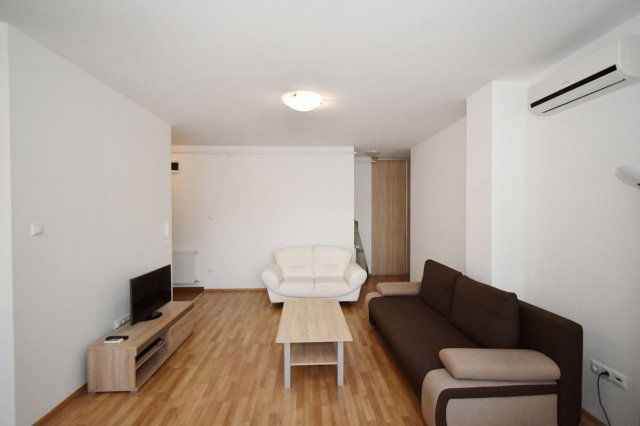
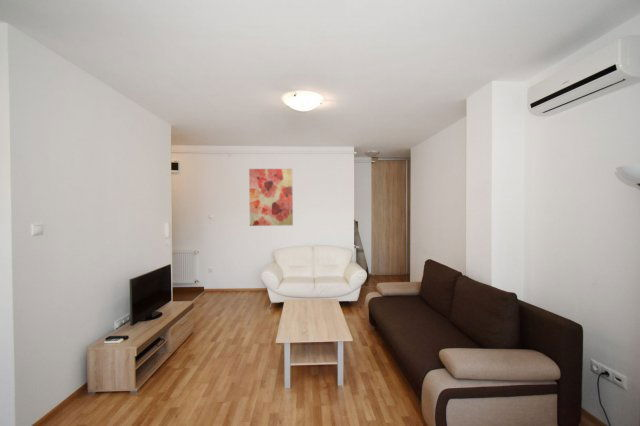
+ wall art [248,168,294,227]
